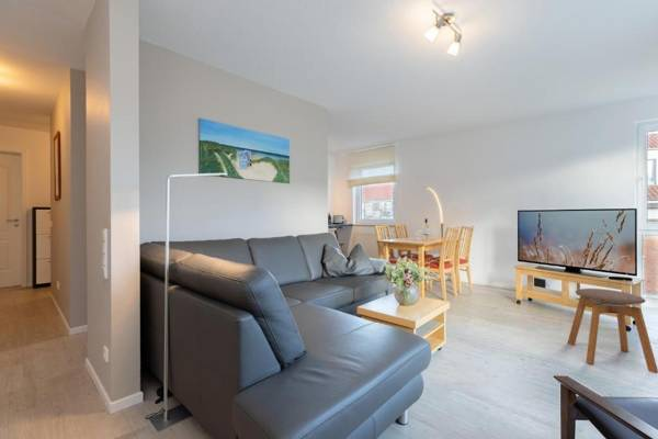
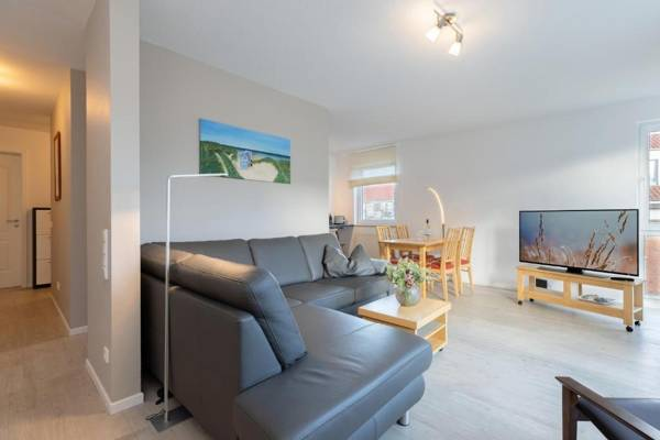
- stool [566,288,658,374]
